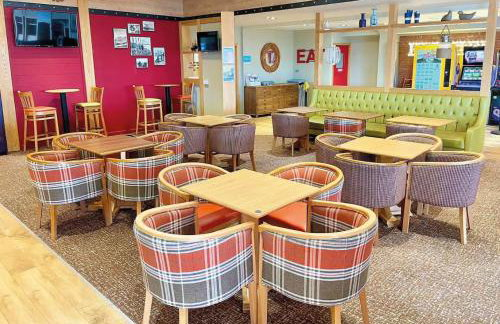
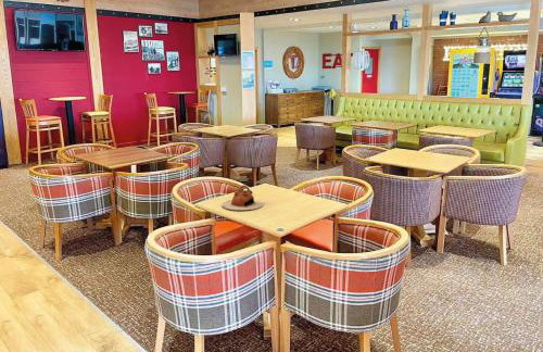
+ teapot [220,184,265,211]
